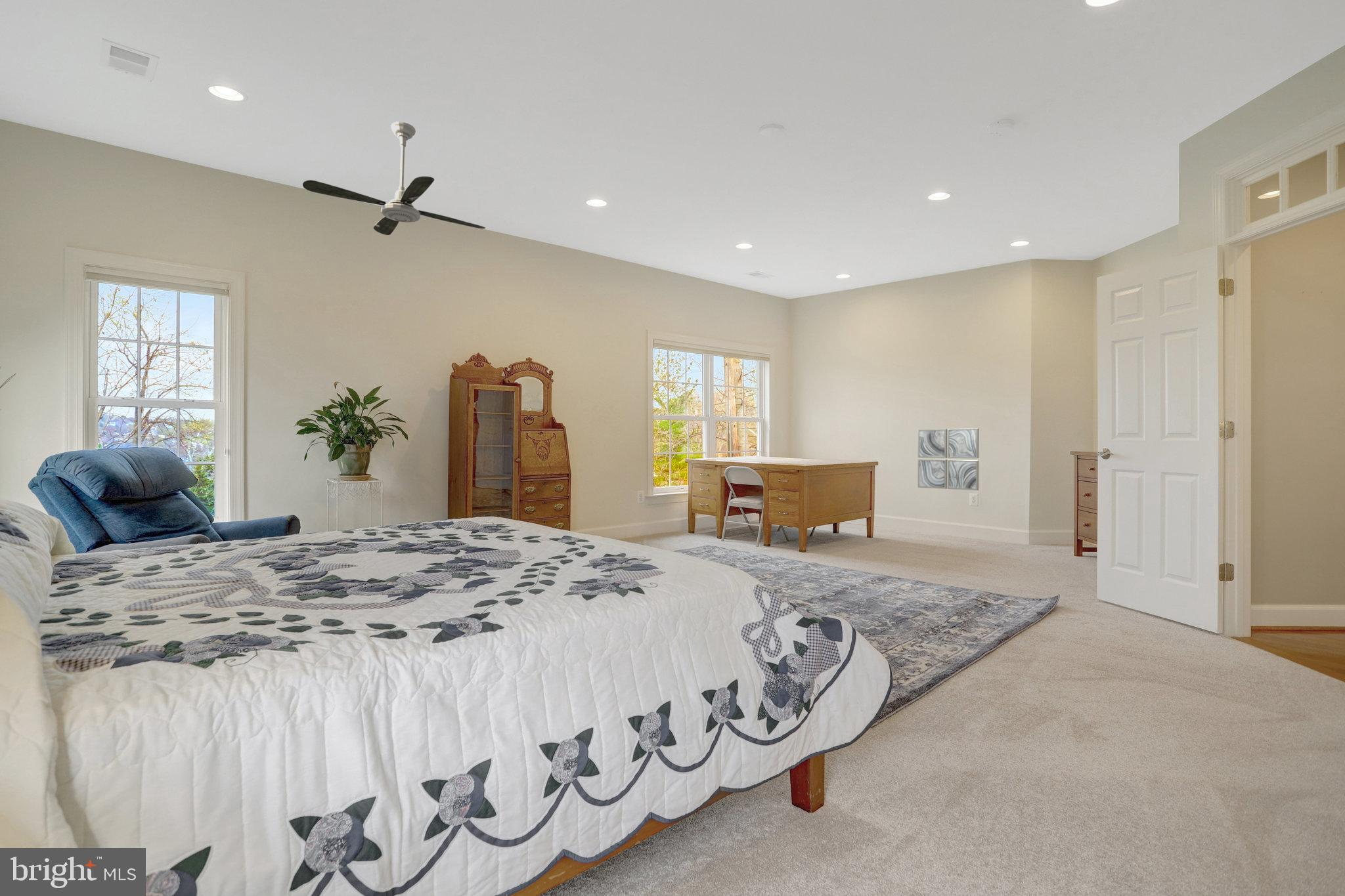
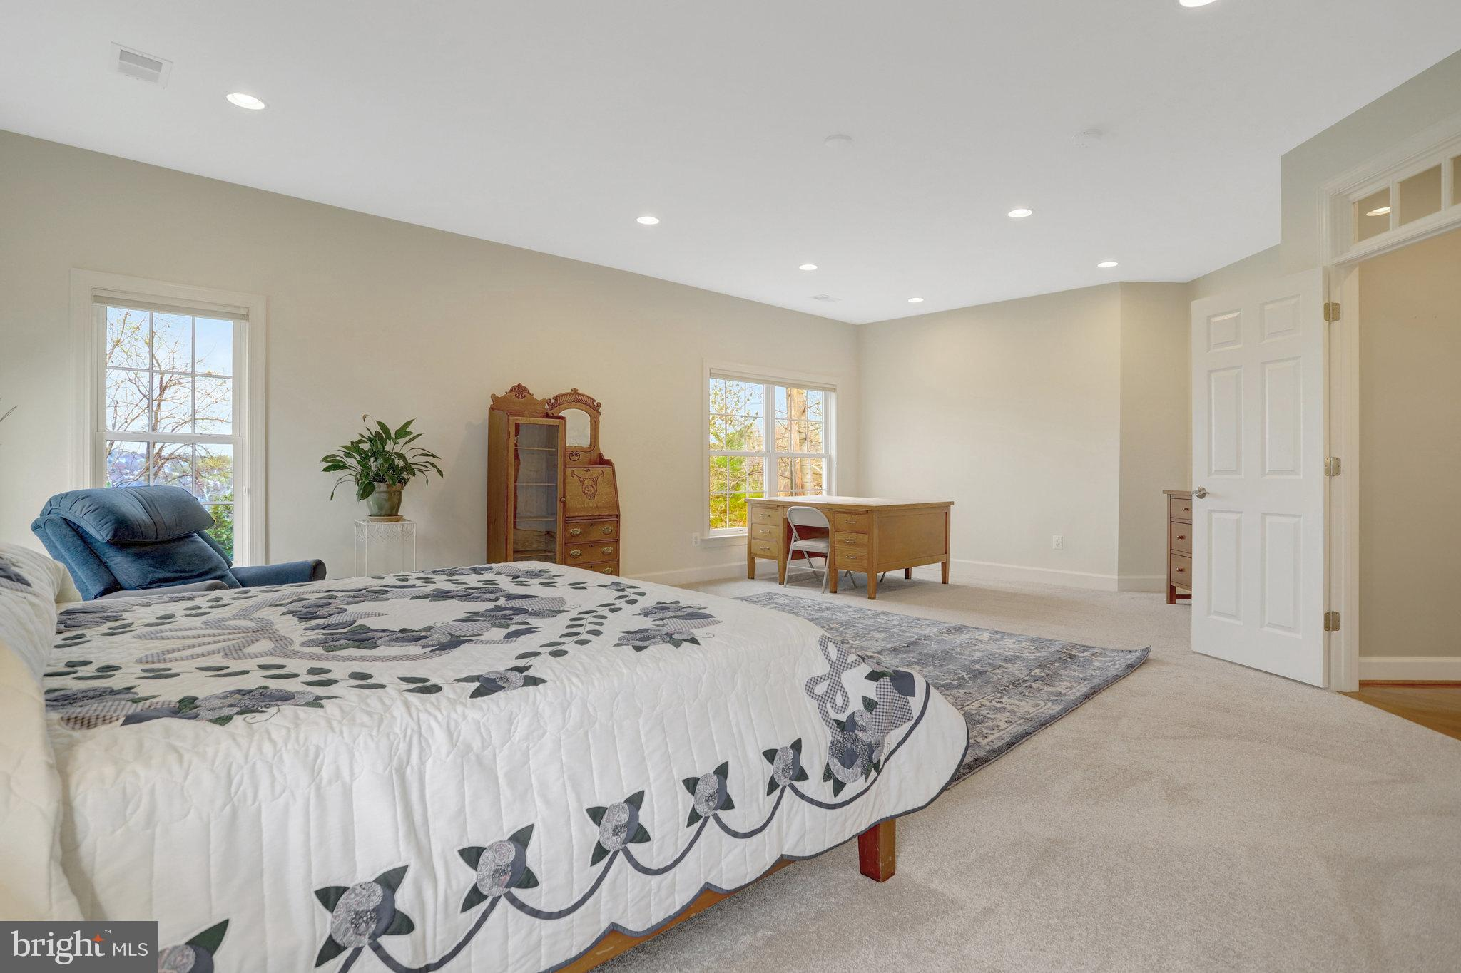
- ceiling fan [302,121,486,236]
- wall art [917,428,979,491]
